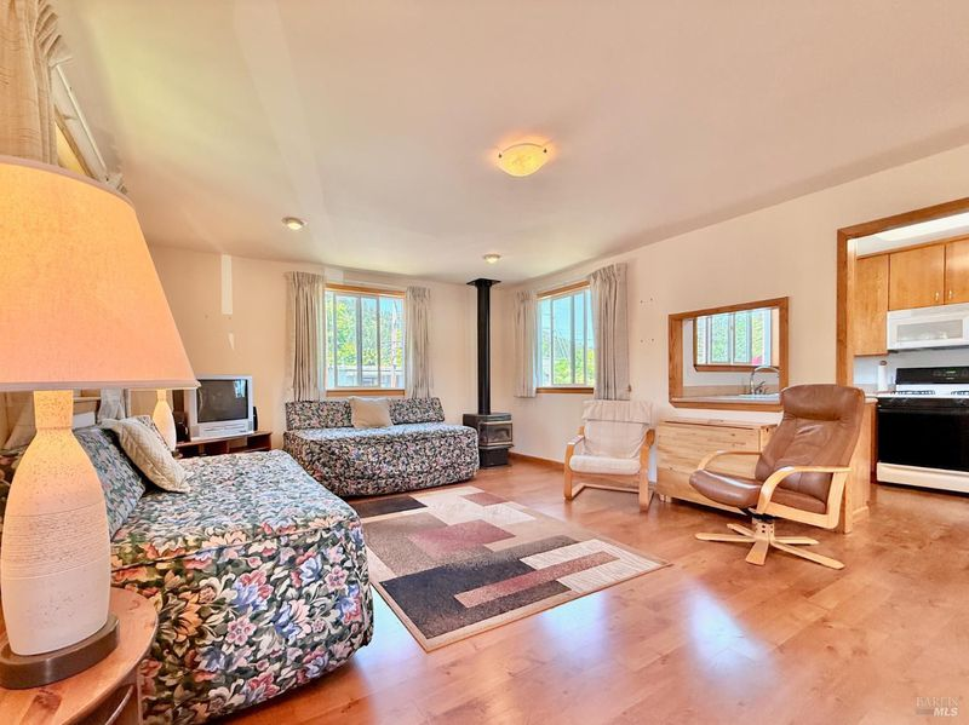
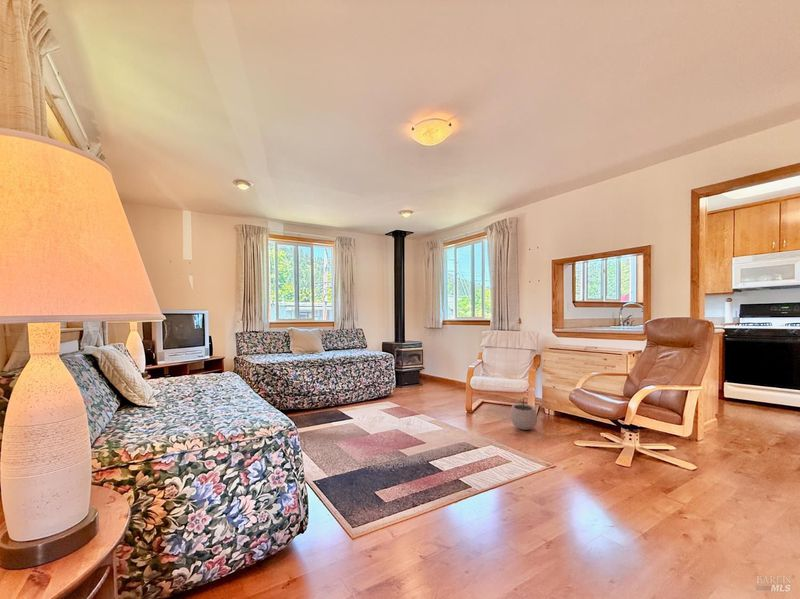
+ plant pot [509,397,538,431]
